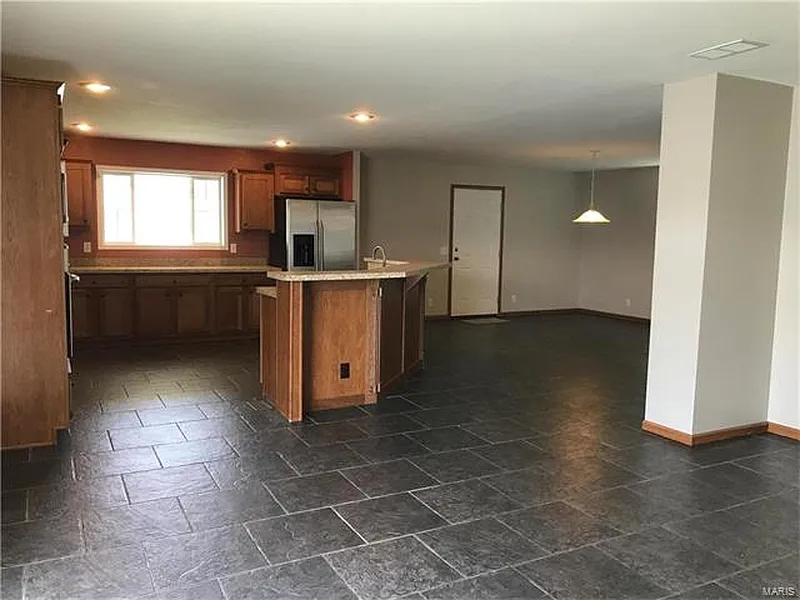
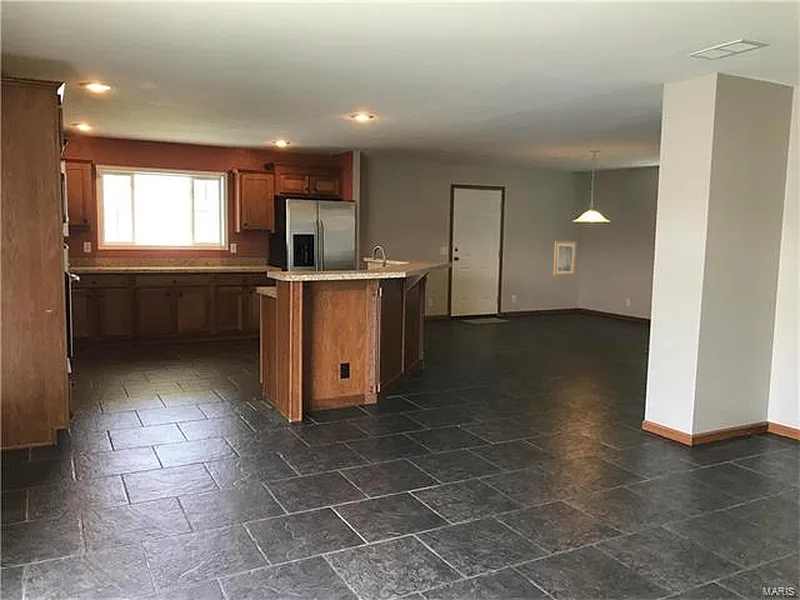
+ wall art [553,240,578,277]
